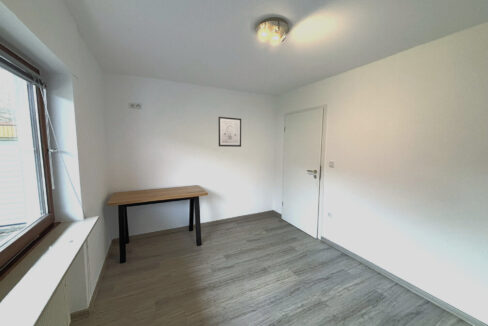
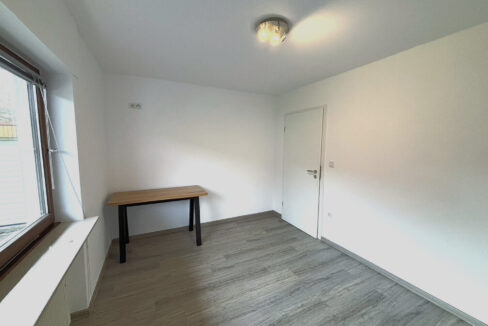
- wall art [217,116,242,148]
